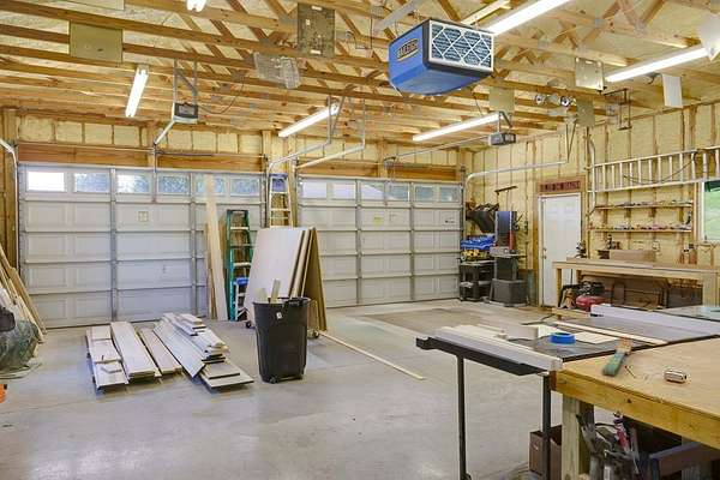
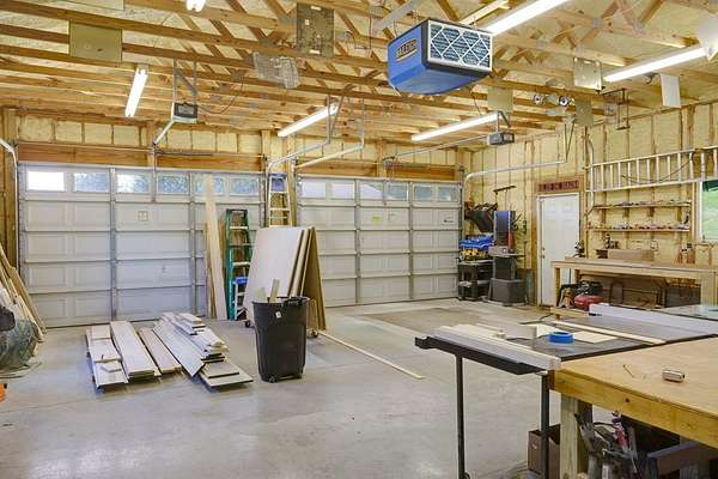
- tape measure [600,338,634,377]
